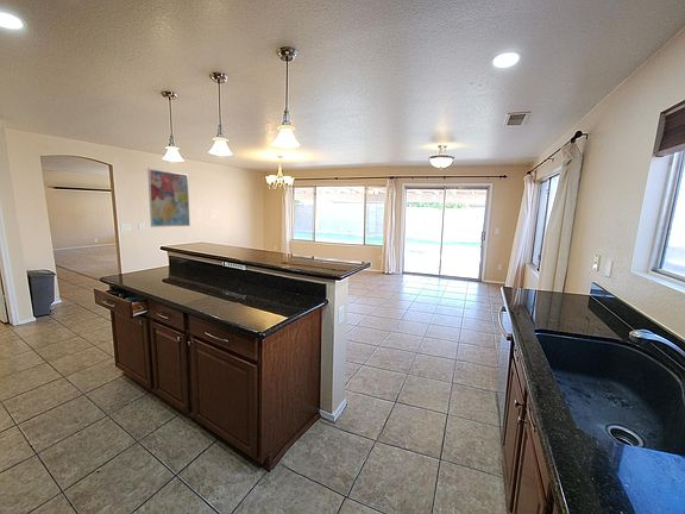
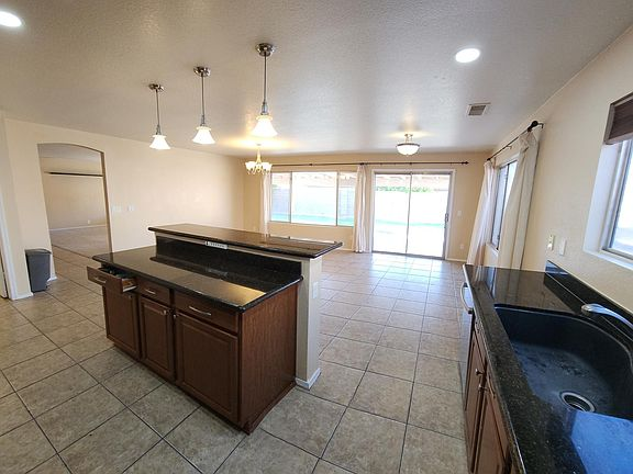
- wall art [146,167,191,228]
